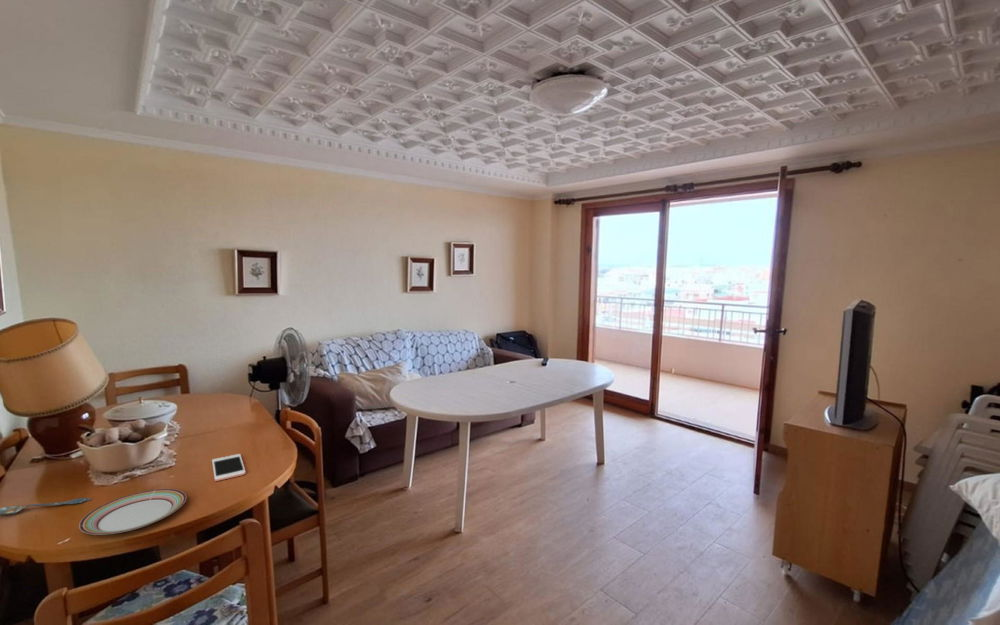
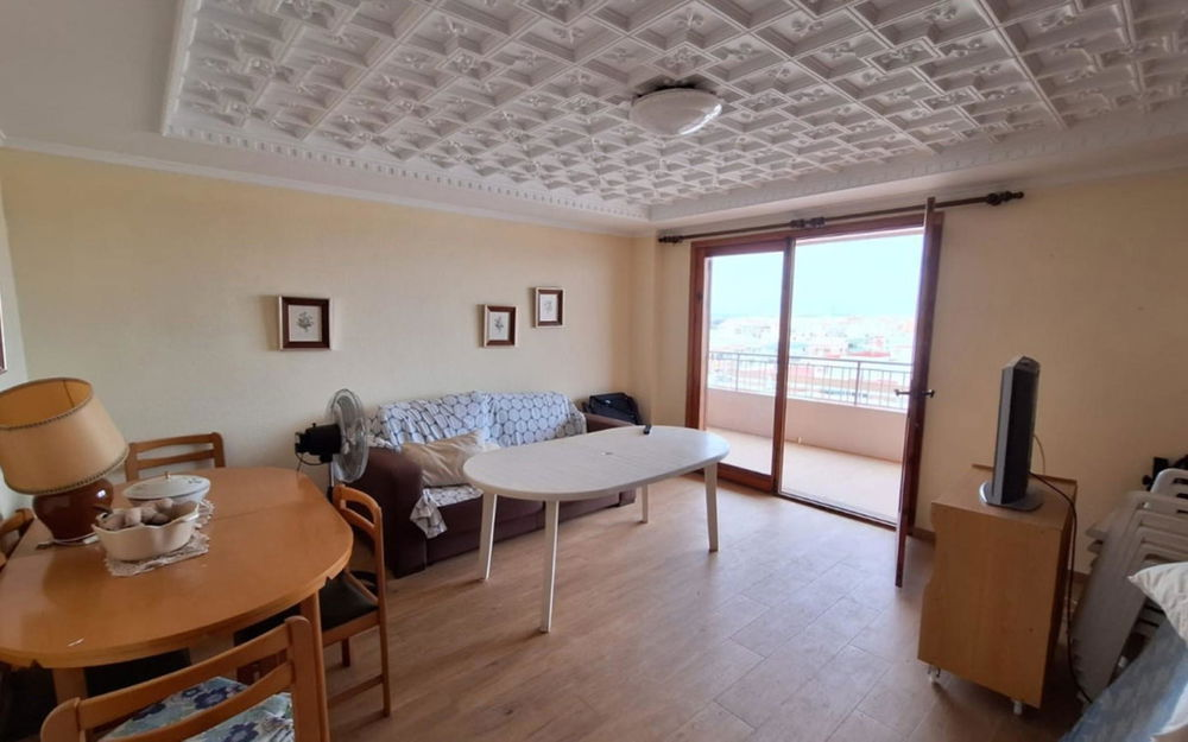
- cell phone [211,453,247,482]
- plate [78,488,187,536]
- spoon [0,497,92,517]
